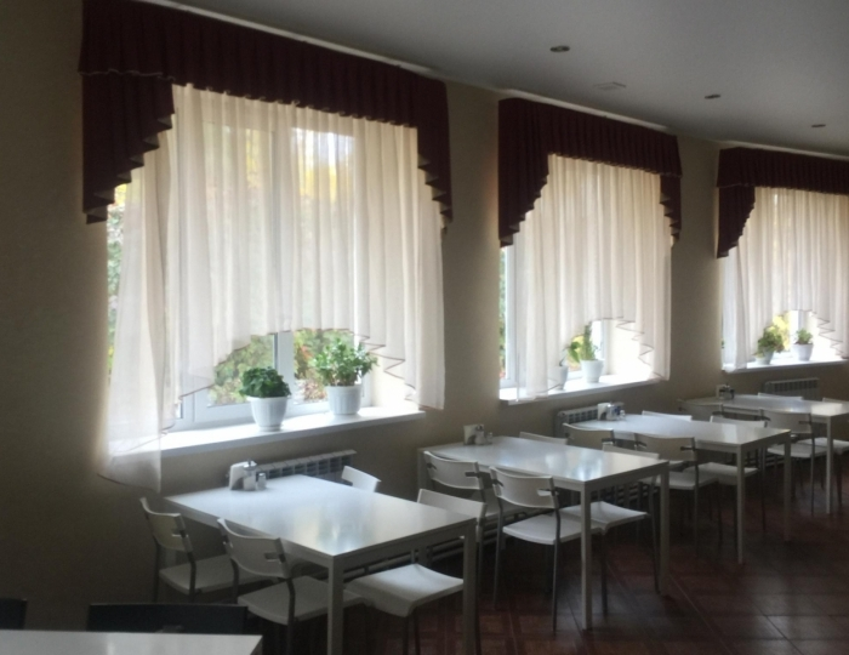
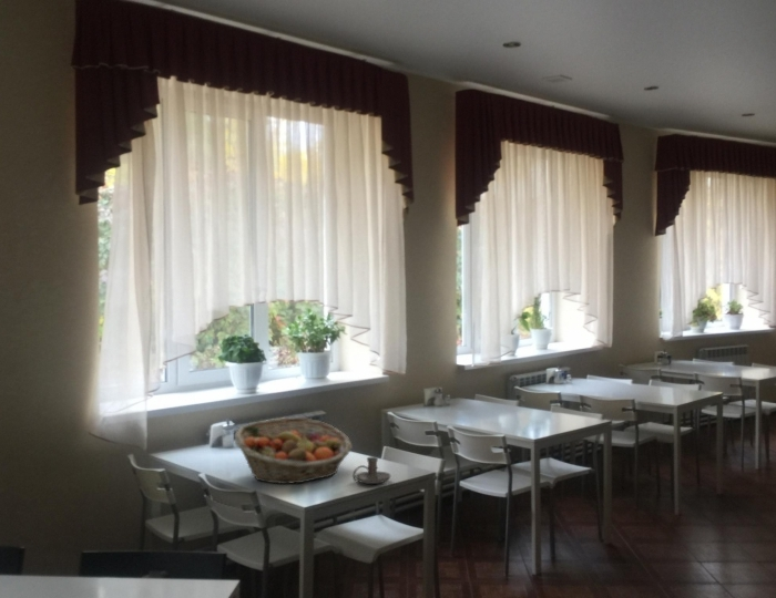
+ fruit basket [234,416,354,485]
+ candle holder [351,456,391,485]
